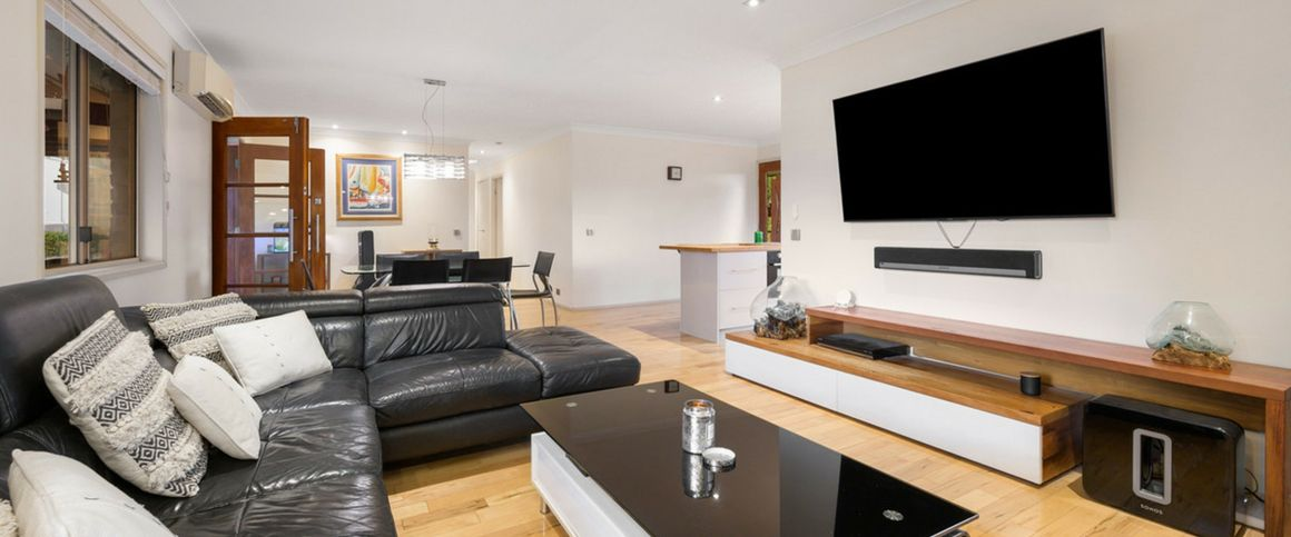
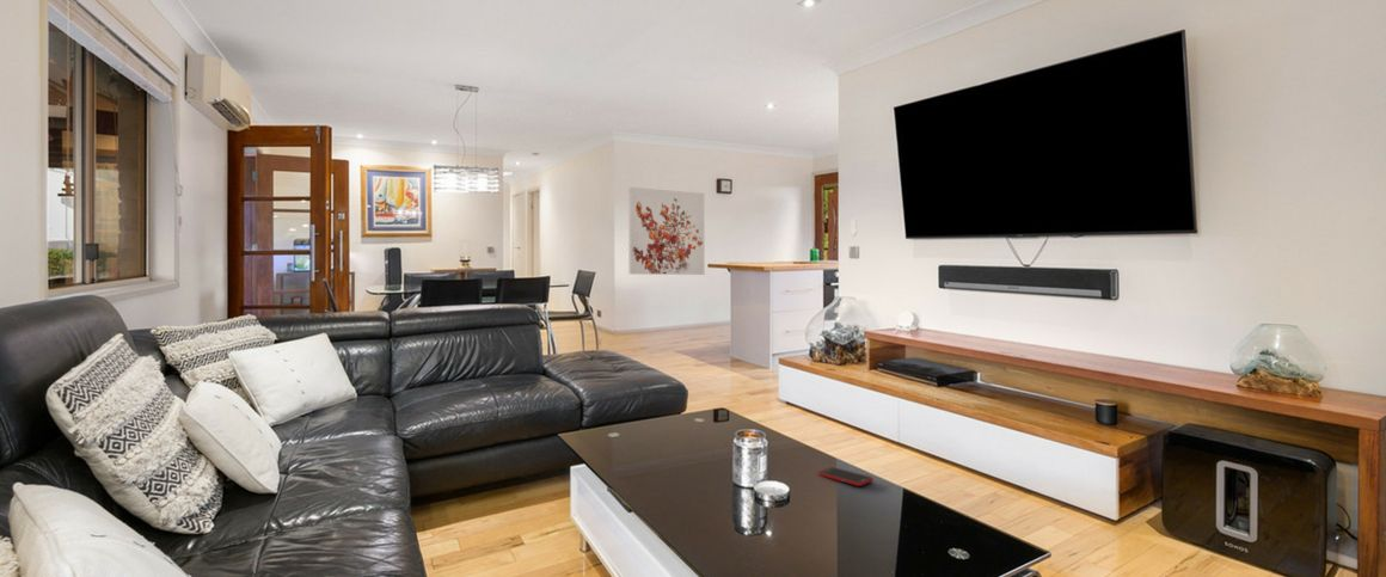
+ cell phone [817,466,875,487]
+ wall art [627,186,706,276]
